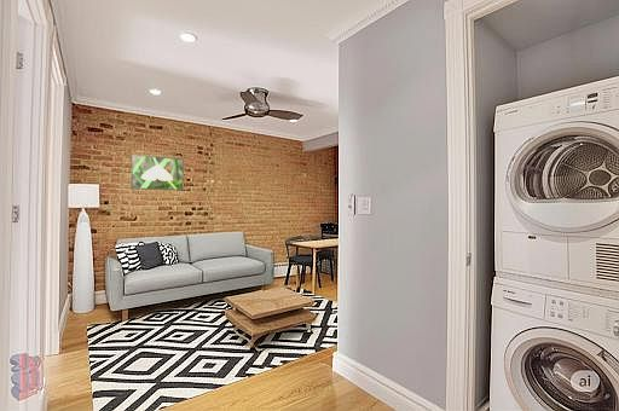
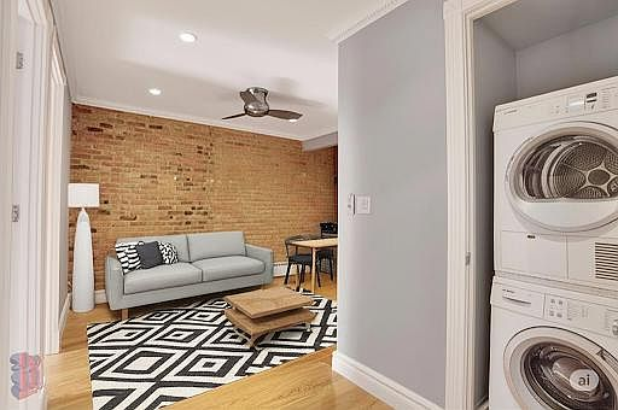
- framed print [131,154,185,192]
